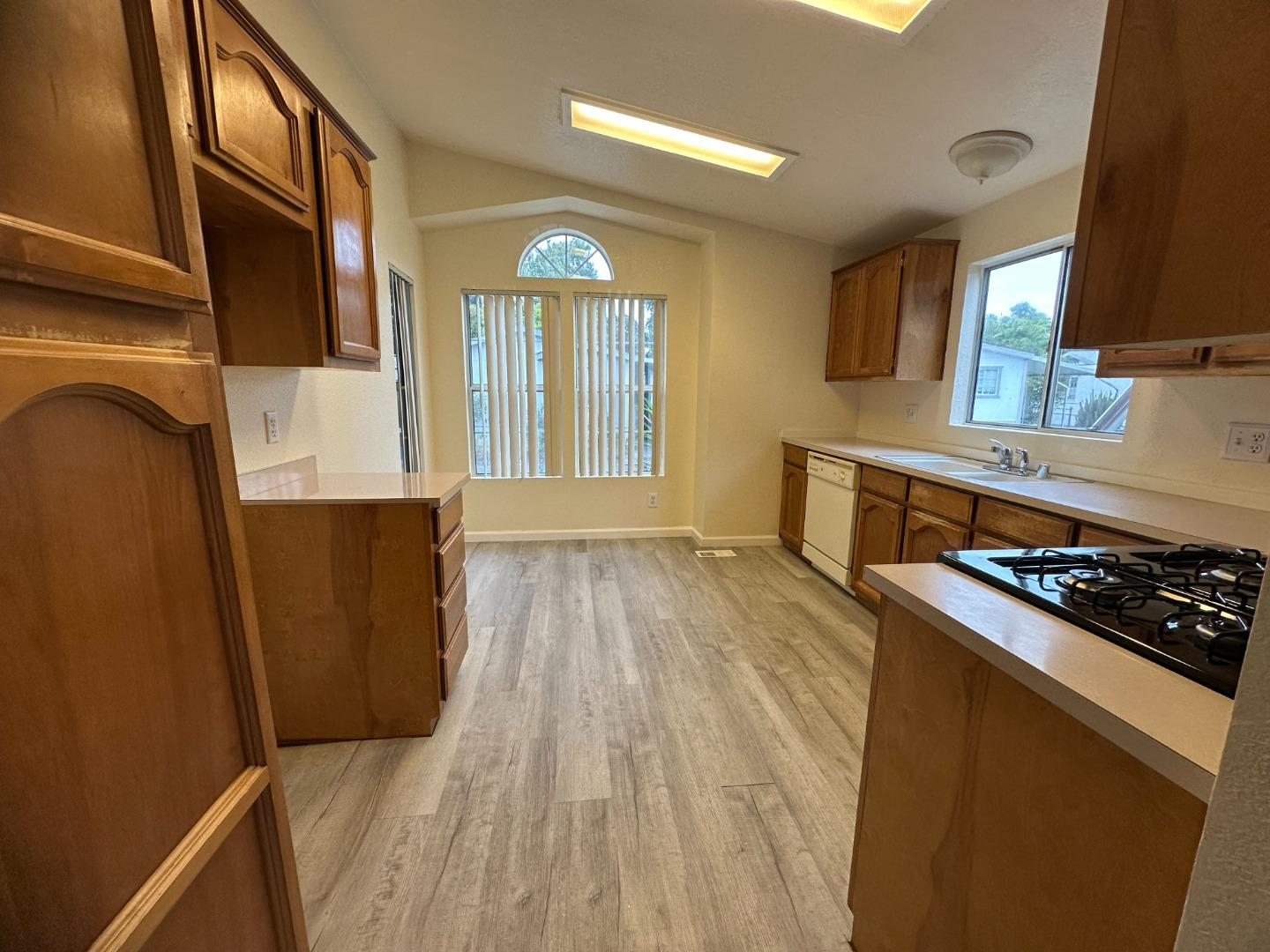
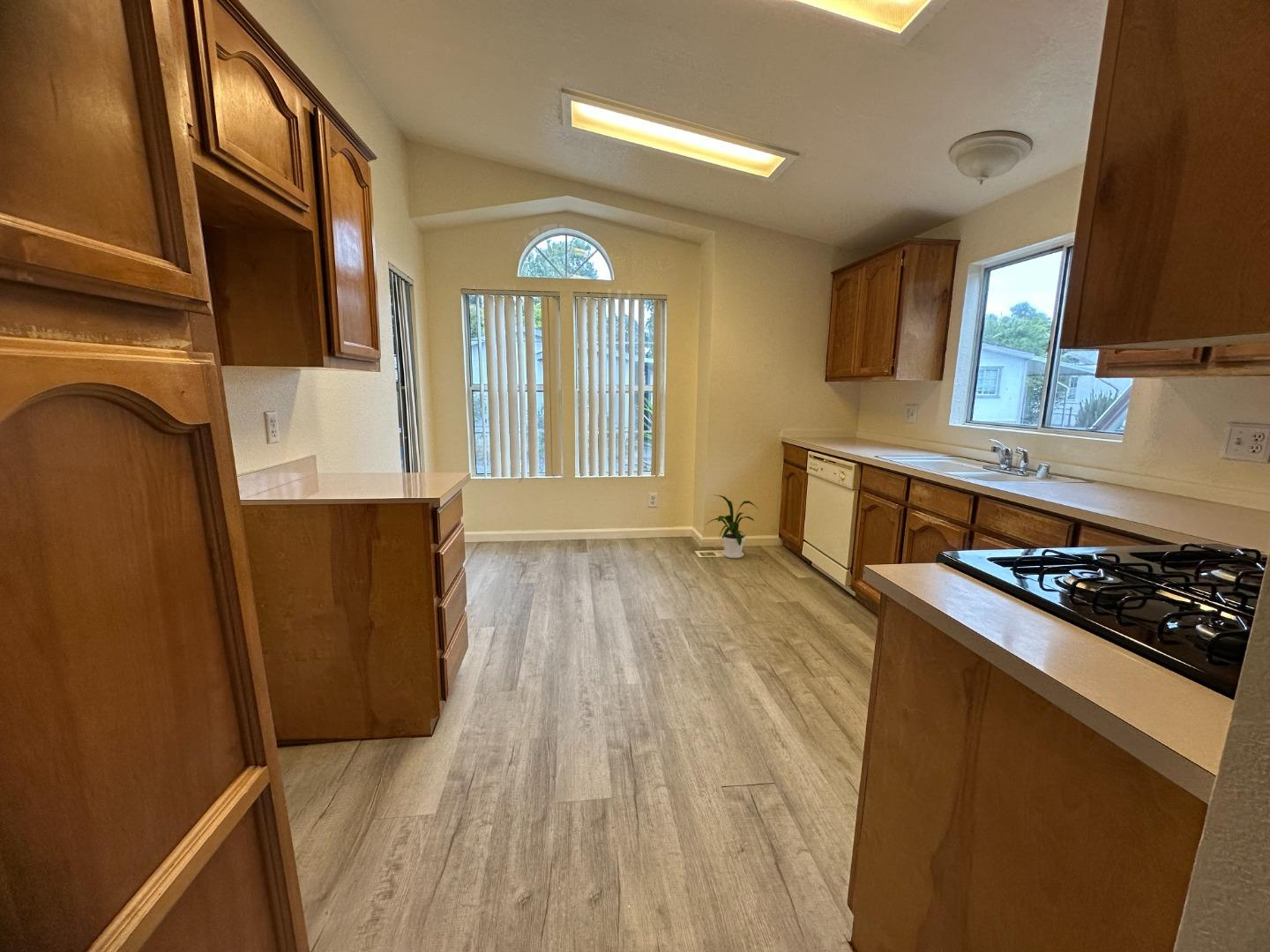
+ house plant [706,494,760,559]
